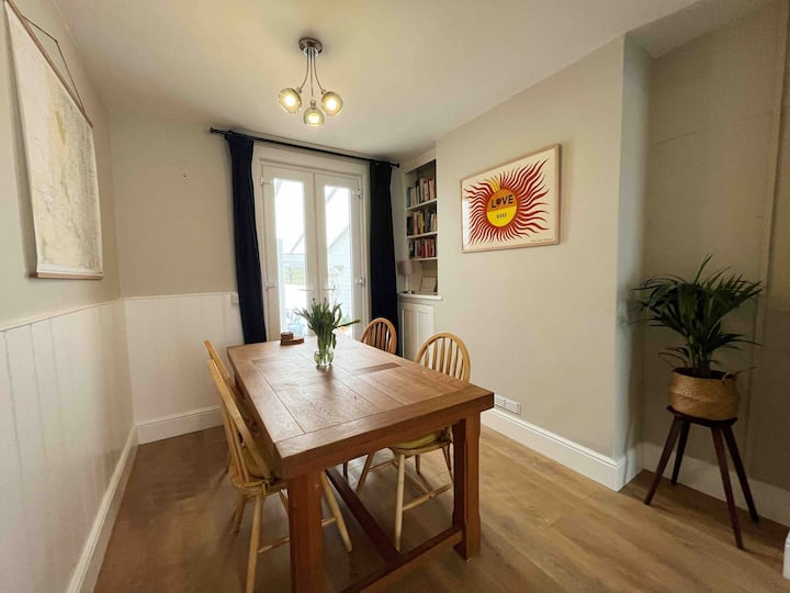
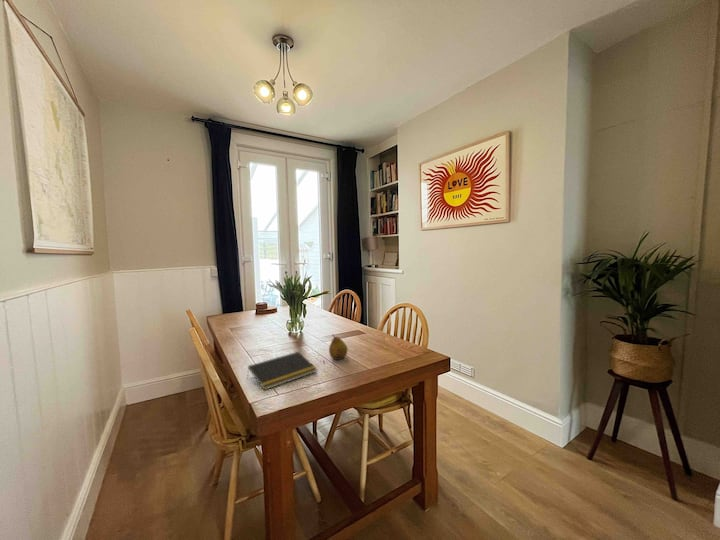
+ fruit [328,333,348,361]
+ notepad [246,351,318,391]
